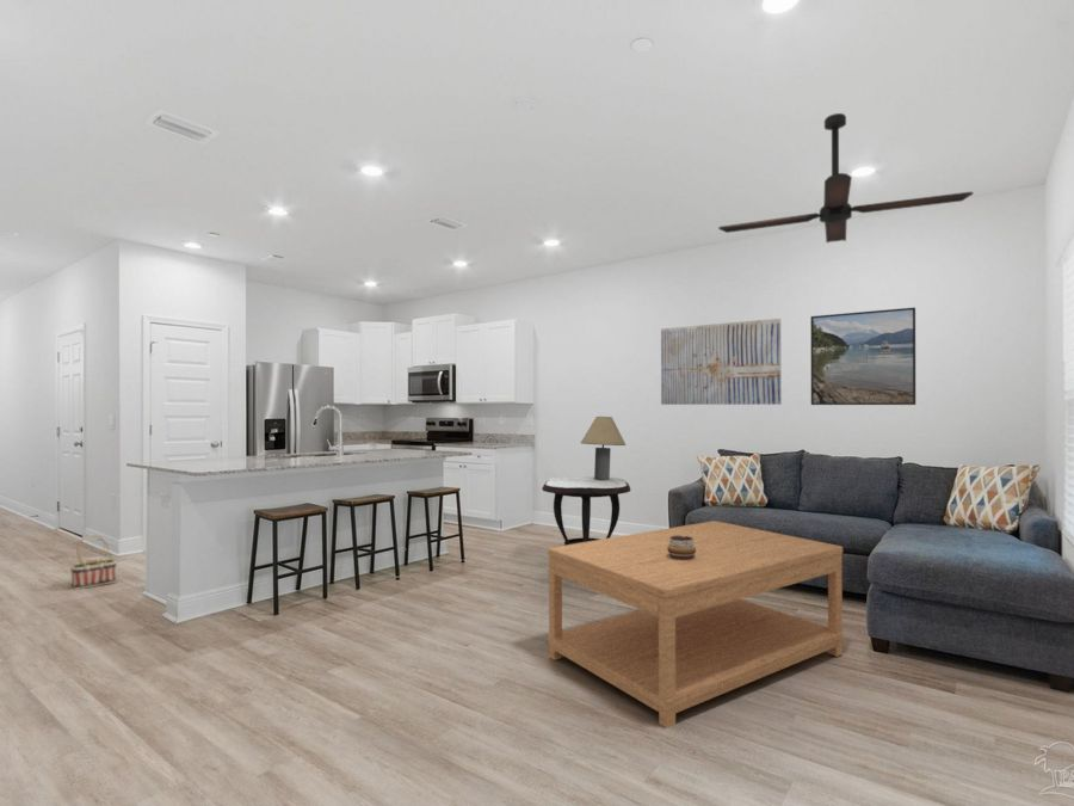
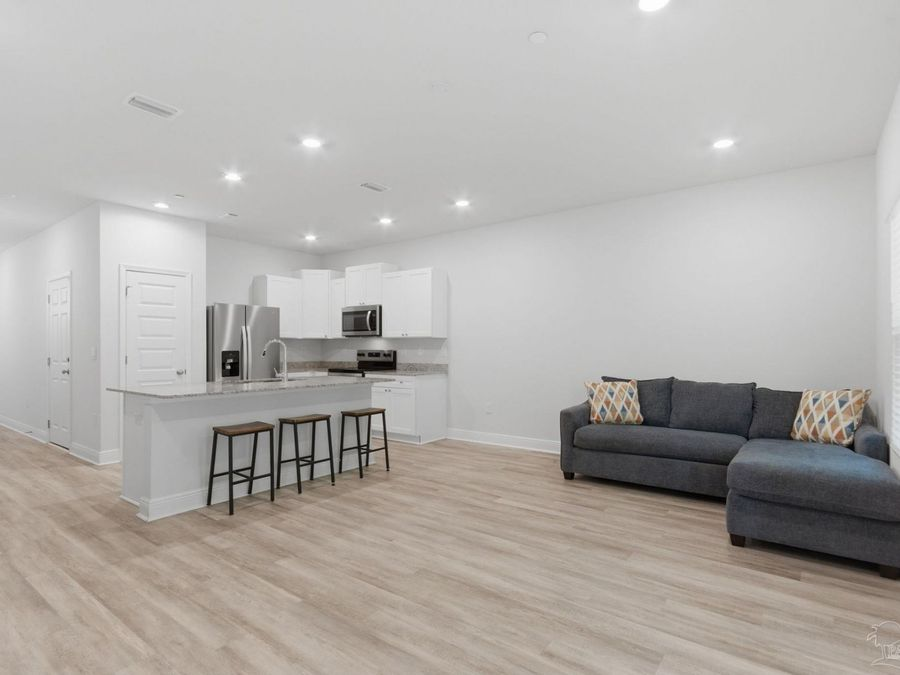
- coffee table [547,519,844,730]
- basket [69,535,118,591]
- wall art [660,318,783,406]
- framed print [809,306,916,406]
- side table [541,475,631,546]
- table lamp [580,416,626,480]
- ceiling fan [717,112,975,244]
- decorative bowl [667,536,696,559]
